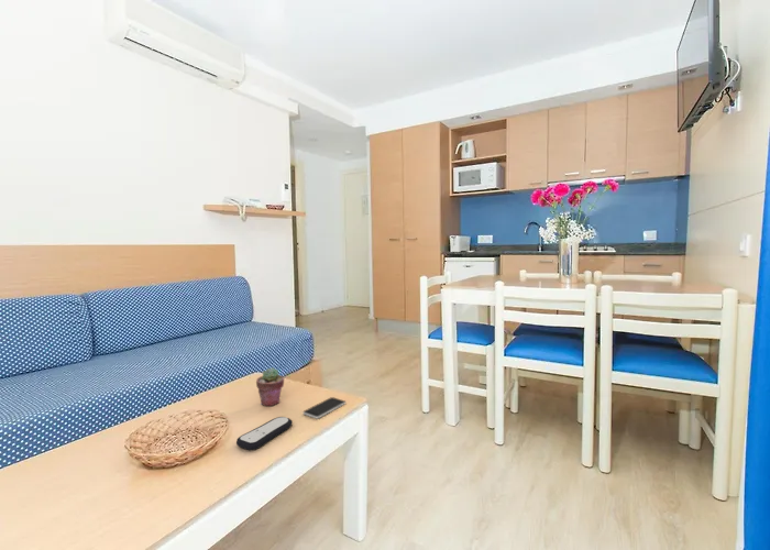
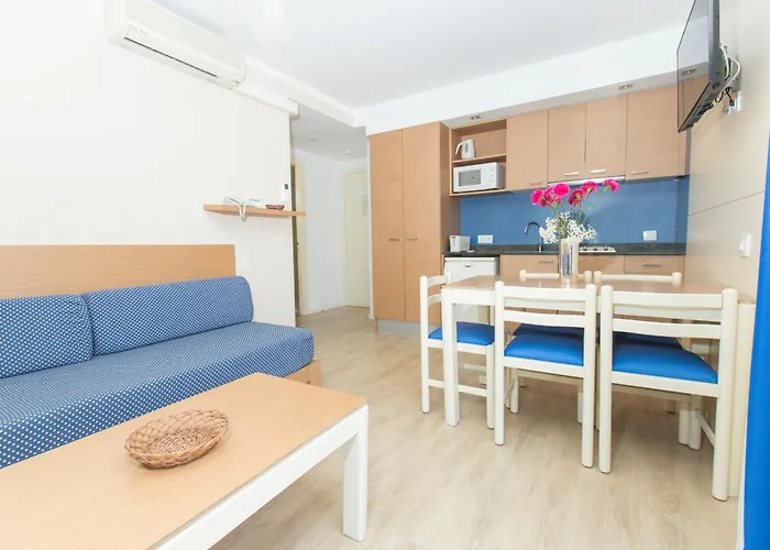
- potted succulent [255,366,285,407]
- smartphone [301,396,346,419]
- remote control [235,416,294,451]
